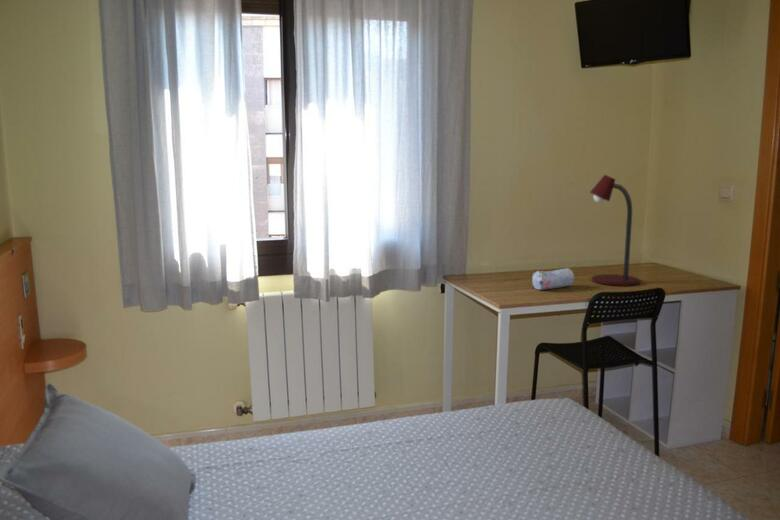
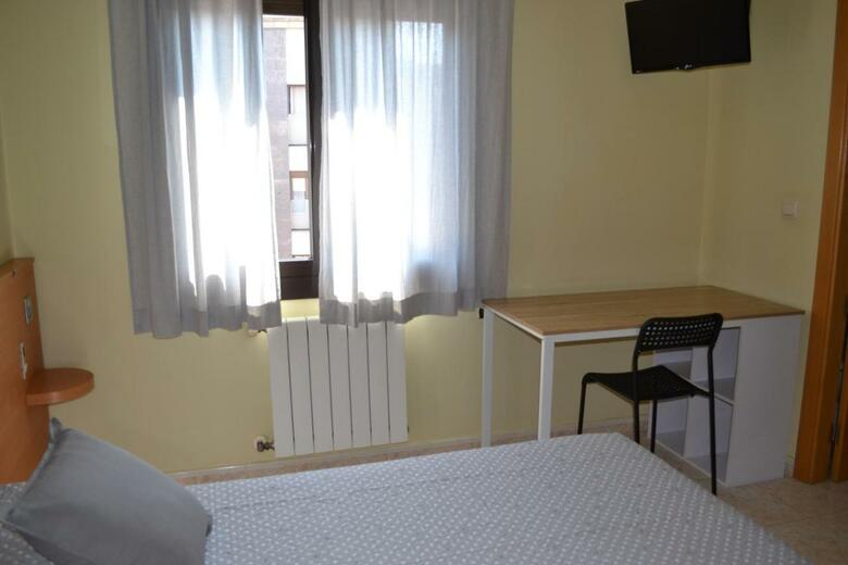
- pencil case [531,267,575,291]
- desk lamp [589,174,641,287]
